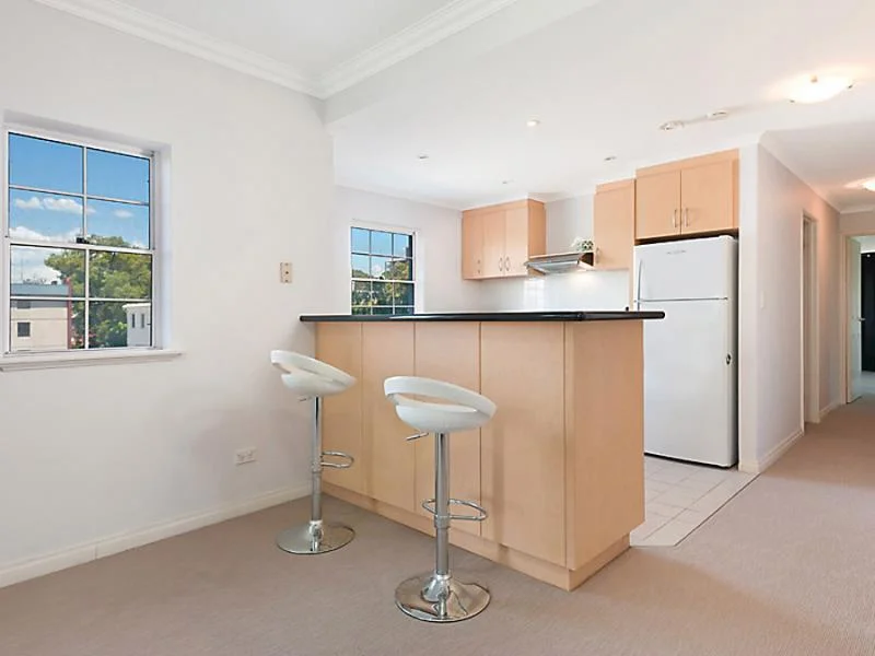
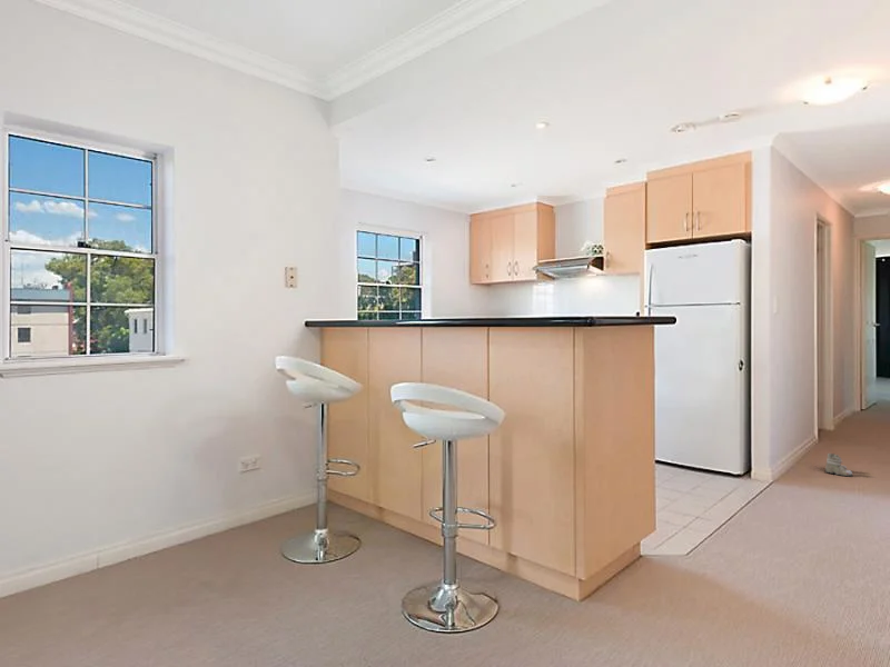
+ boots [824,452,854,477]
